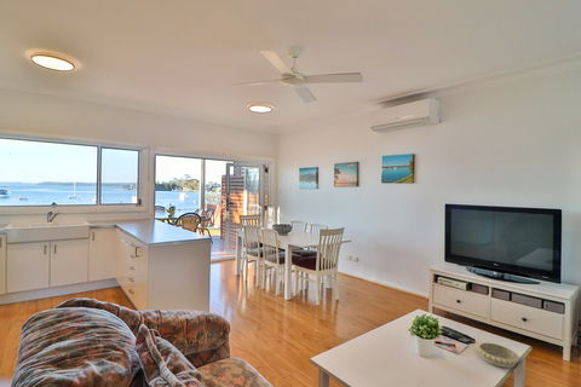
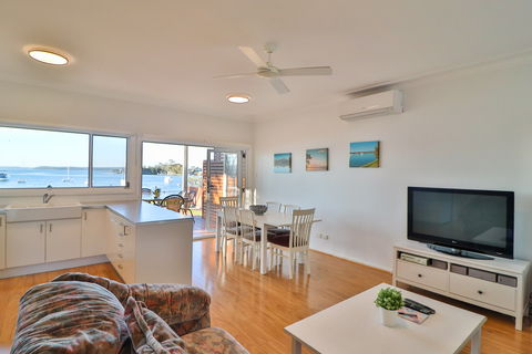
- decorative bowl [474,341,520,369]
